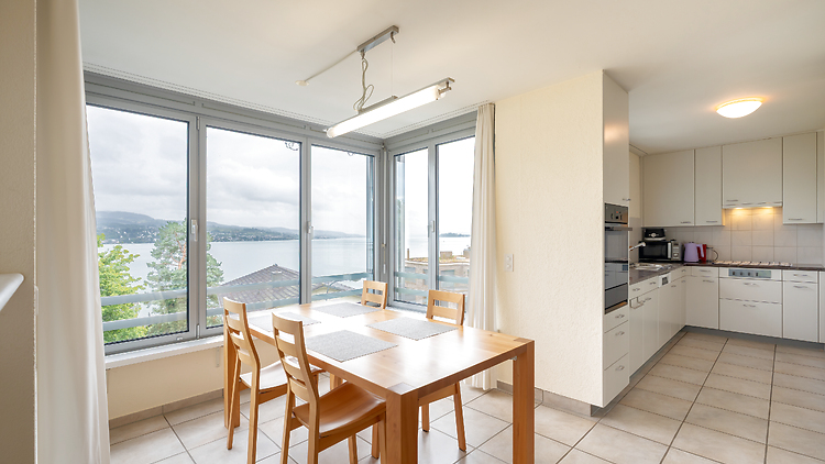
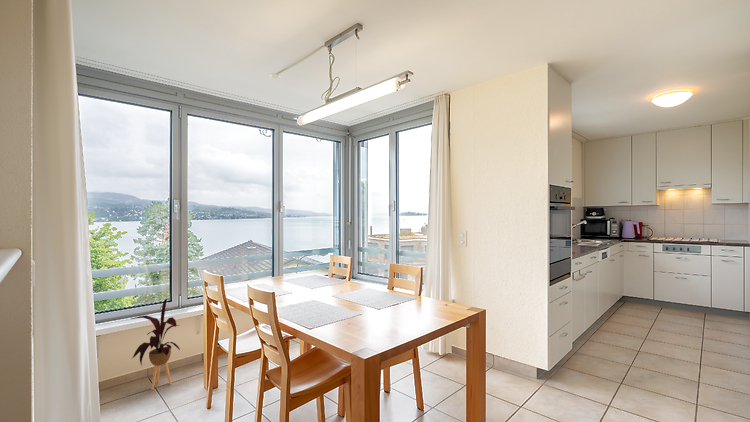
+ house plant [130,297,181,391]
